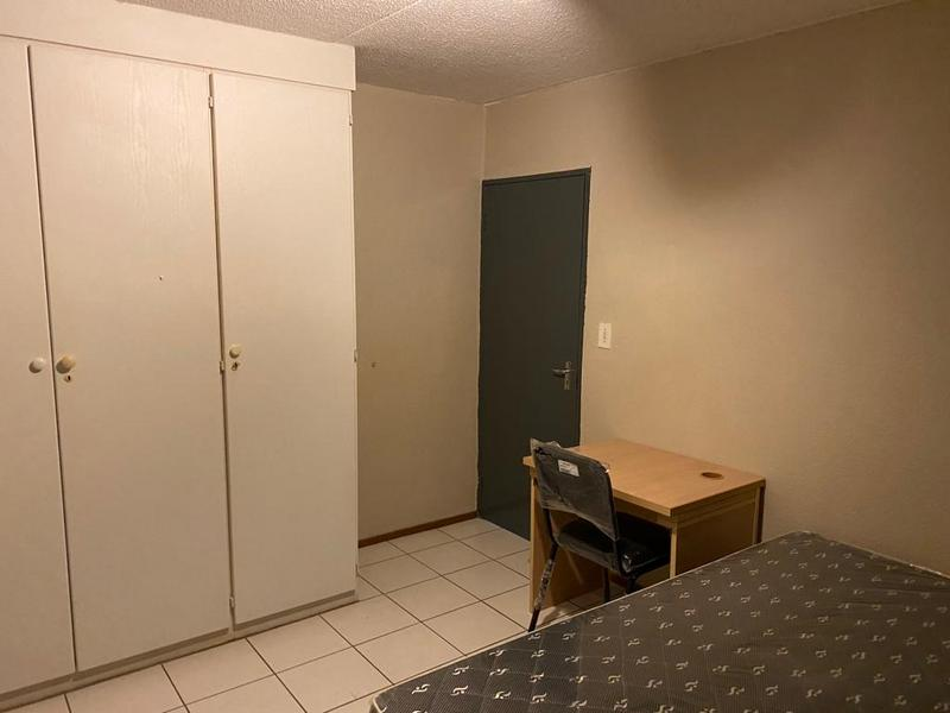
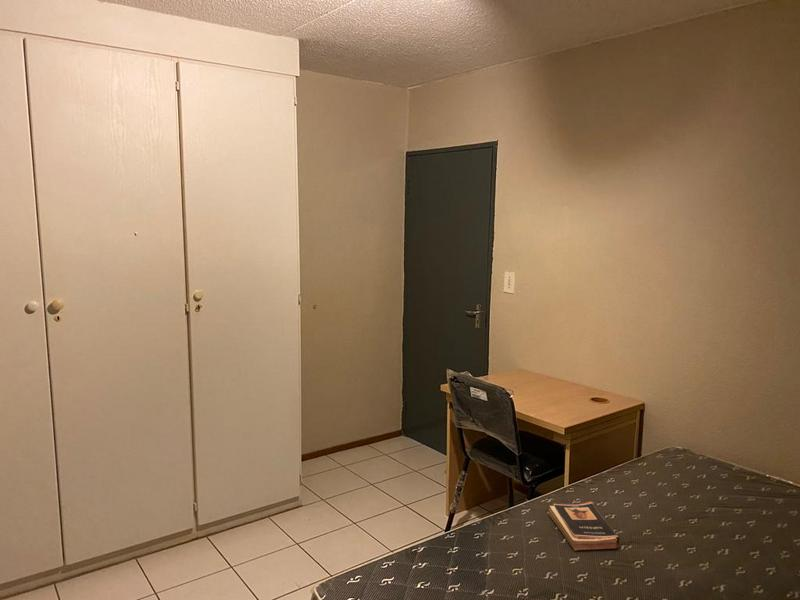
+ book [548,501,621,552]
